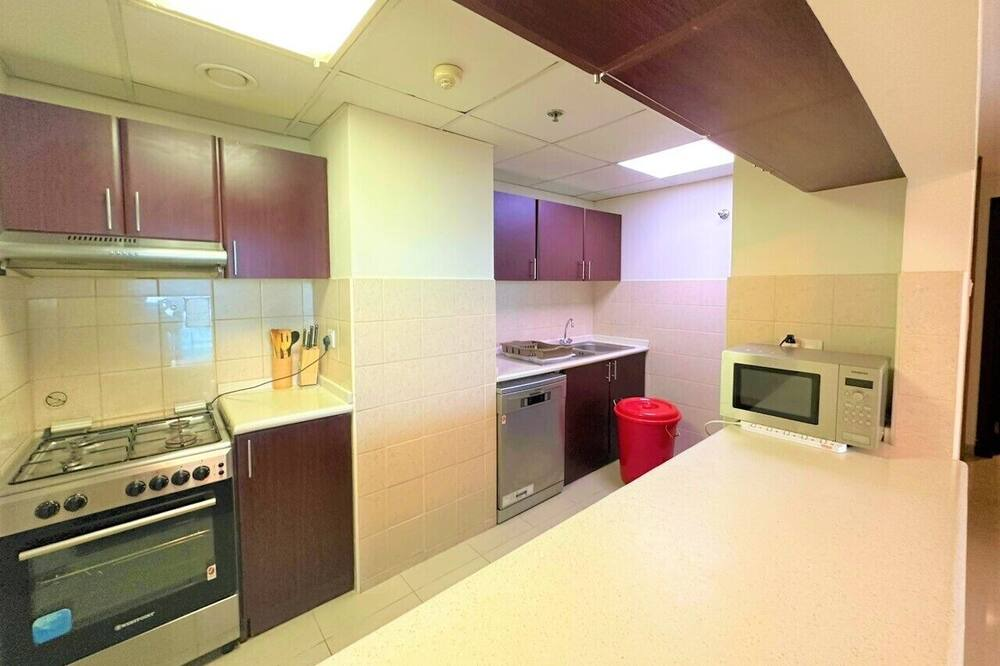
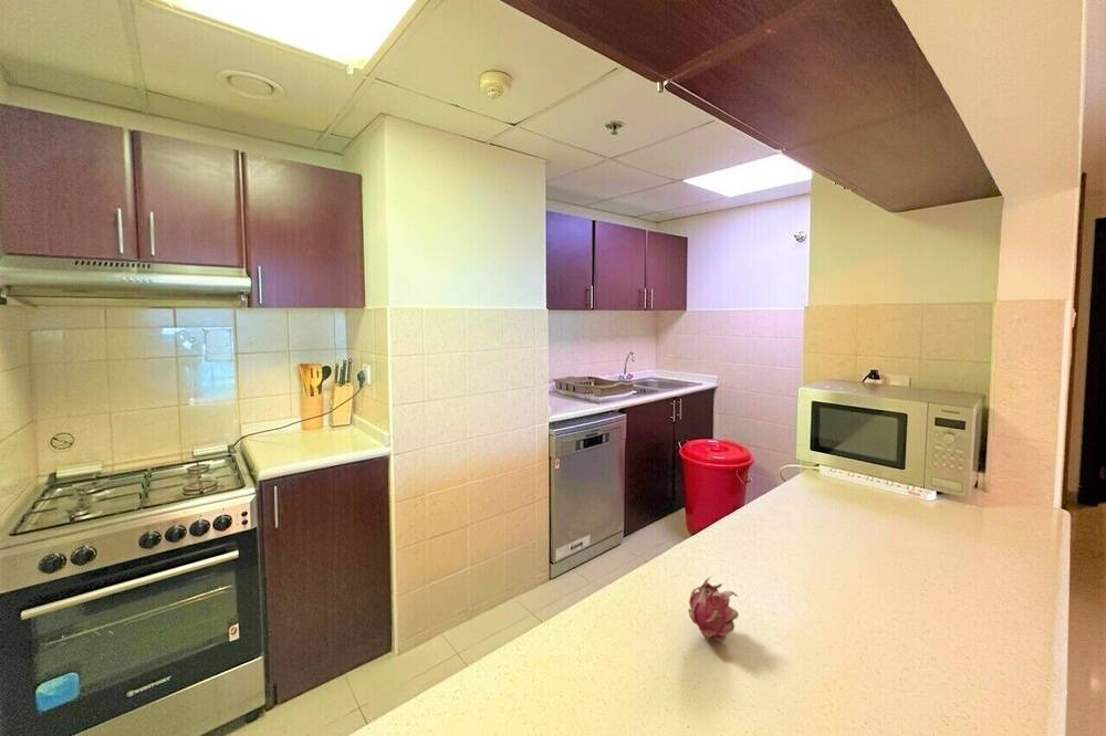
+ fruit [688,575,740,643]
